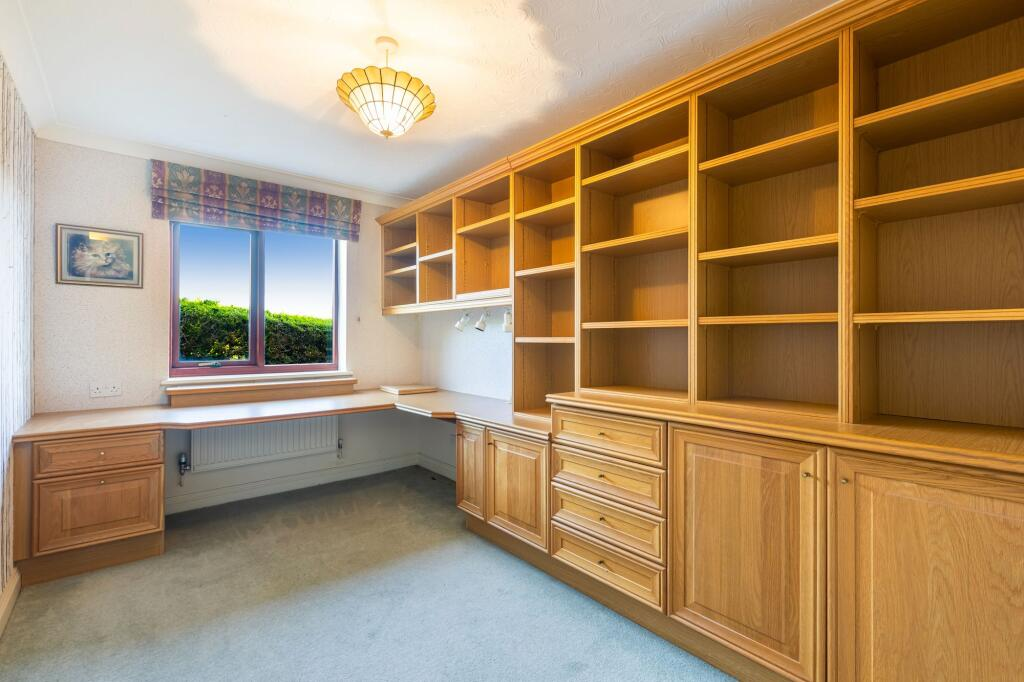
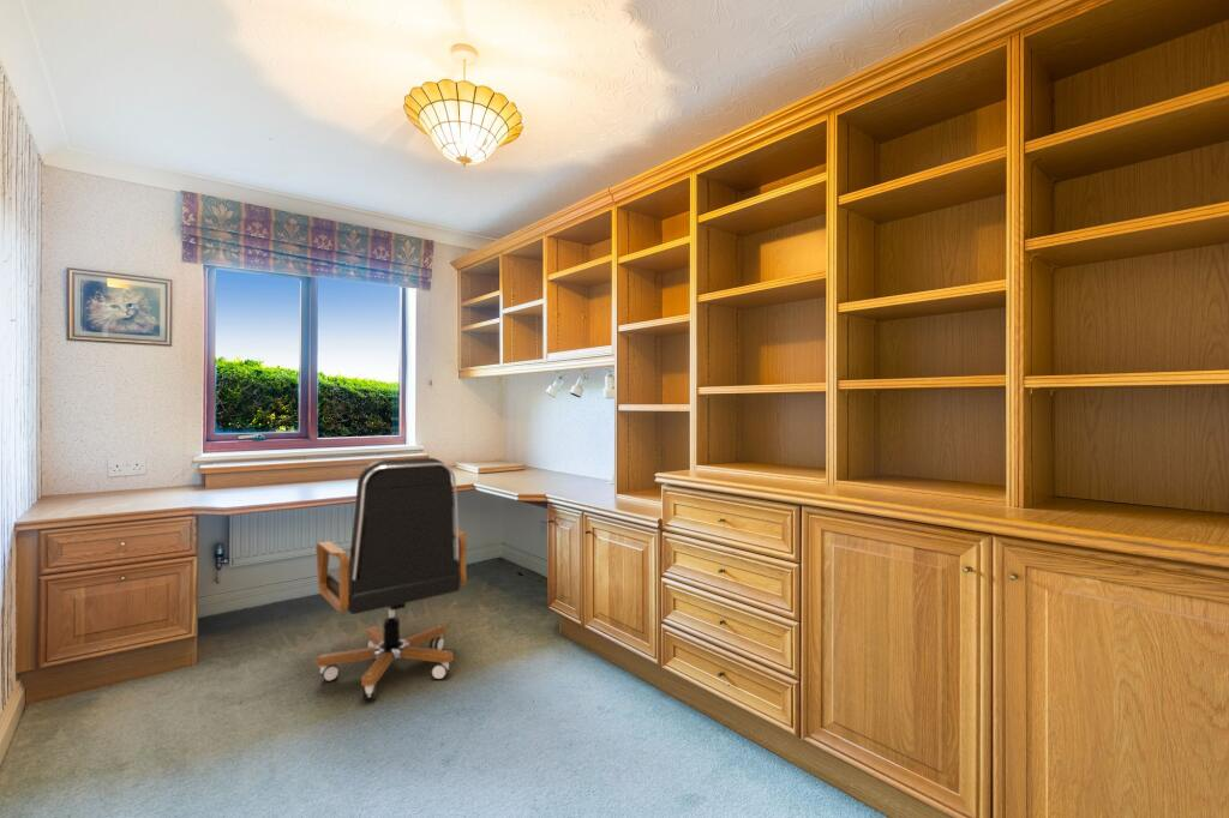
+ office chair [314,457,468,702]
